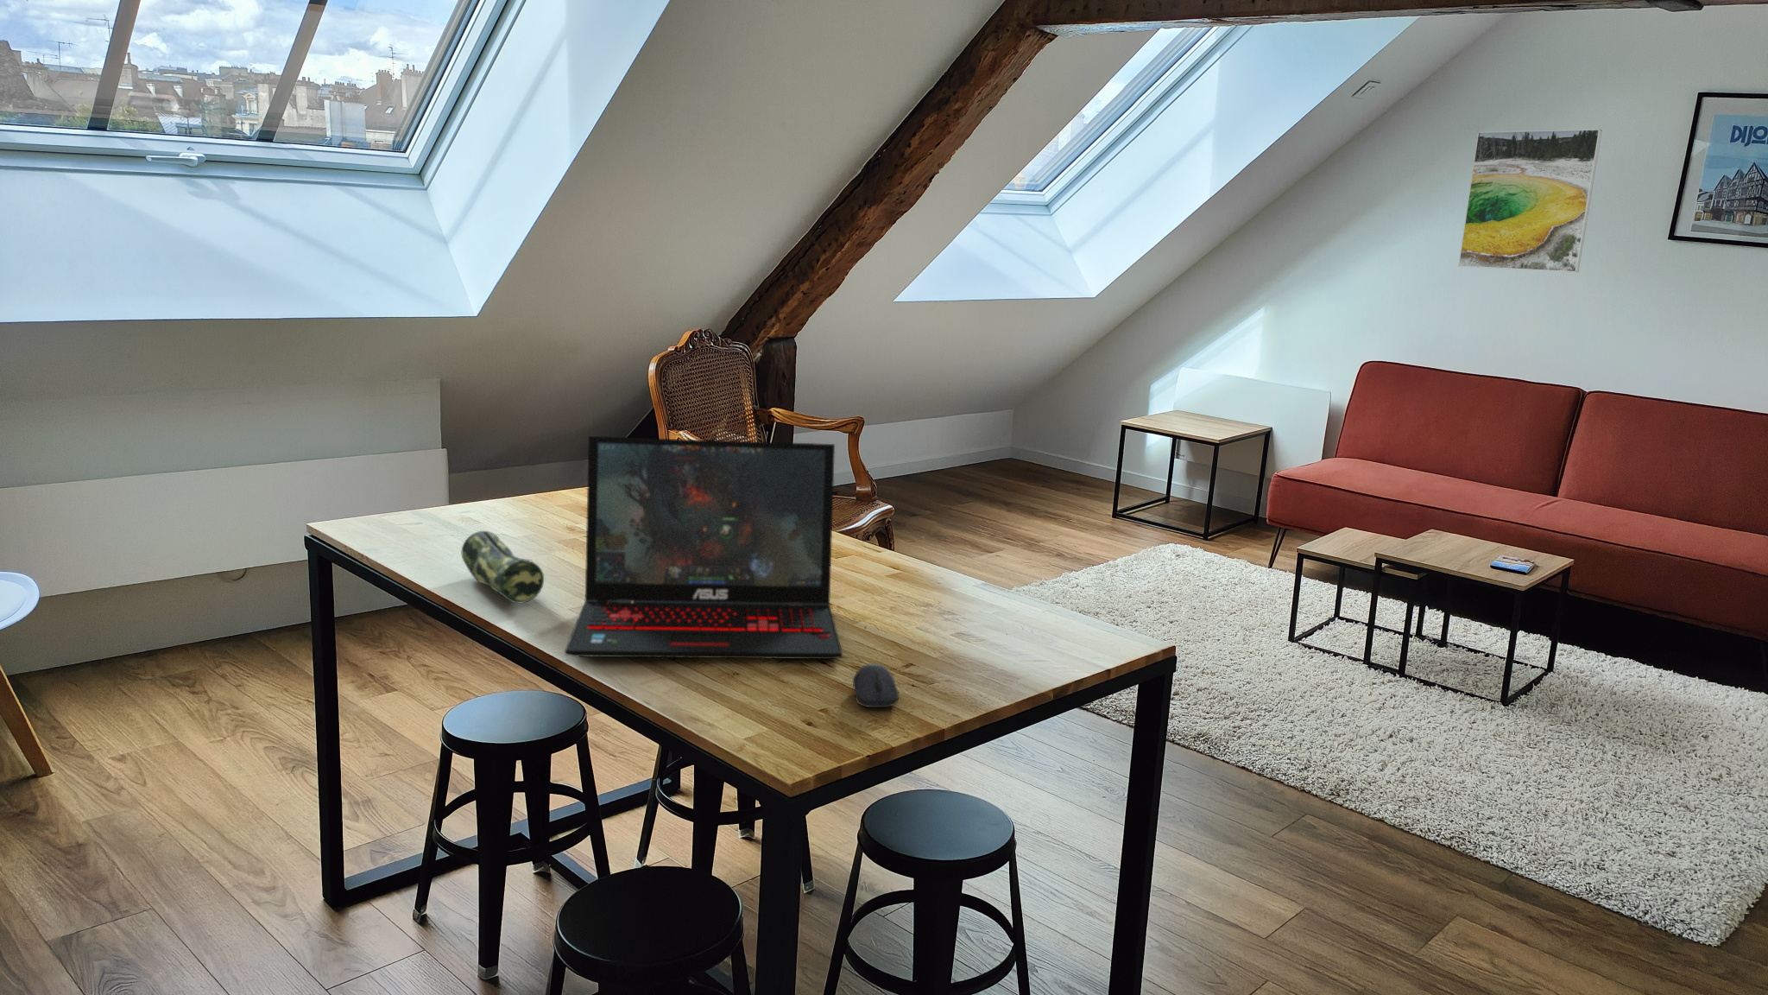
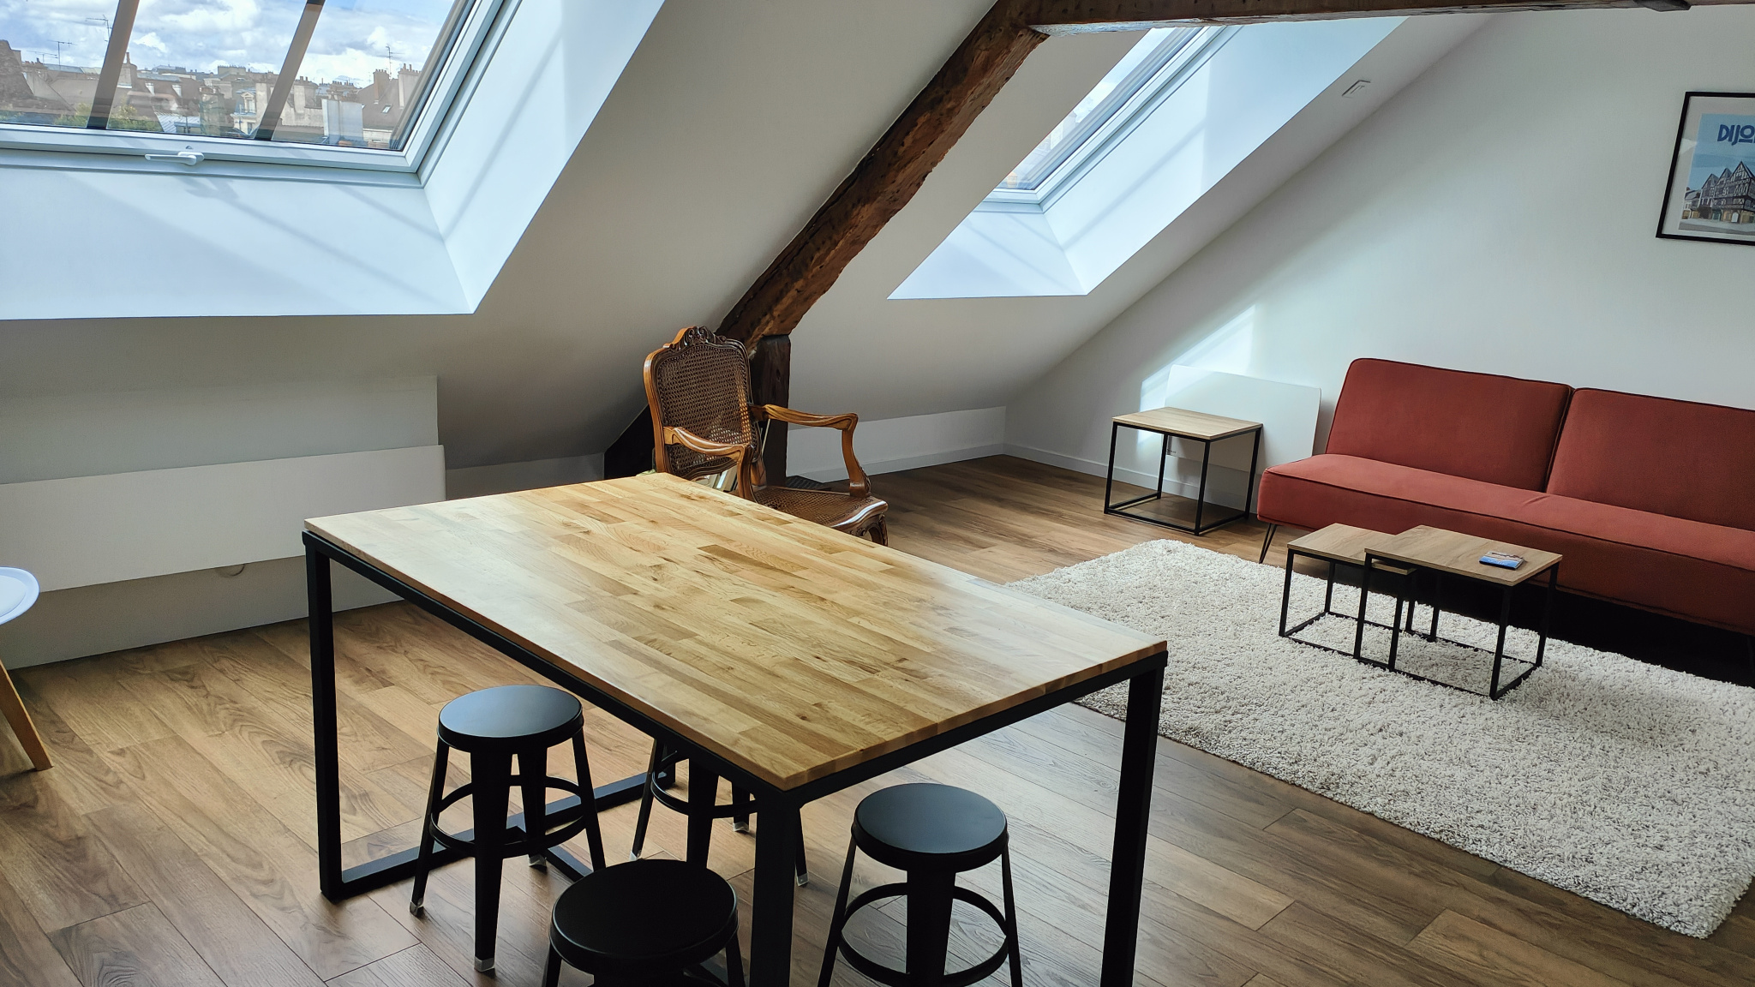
- pencil case [461,531,545,604]
- computer mouse [851,662,900,708]
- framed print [1457,128,1603,273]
- laptop [563,435,844,660]
